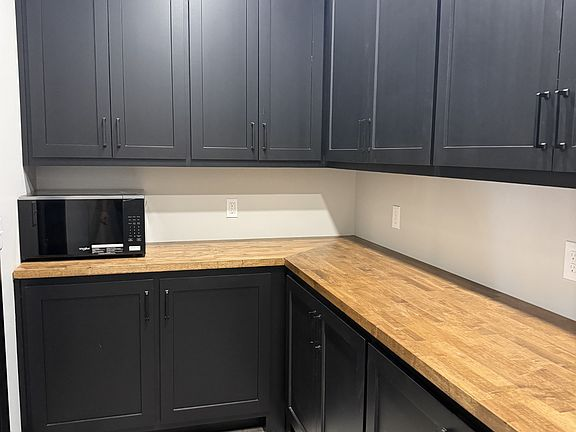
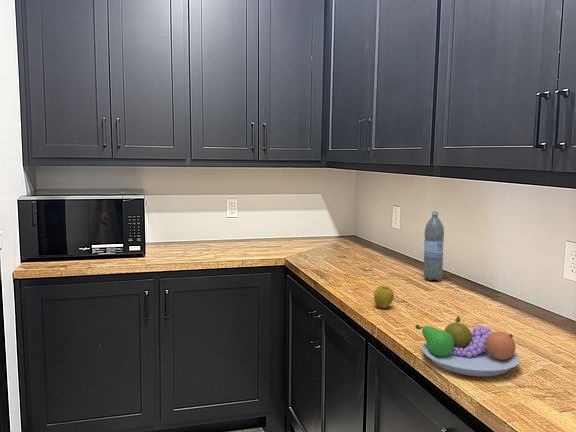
+ water bottle [423,210,445,281]
+ apple [373,285,395,309]
+ fruit bowl [414,315,521,377]
